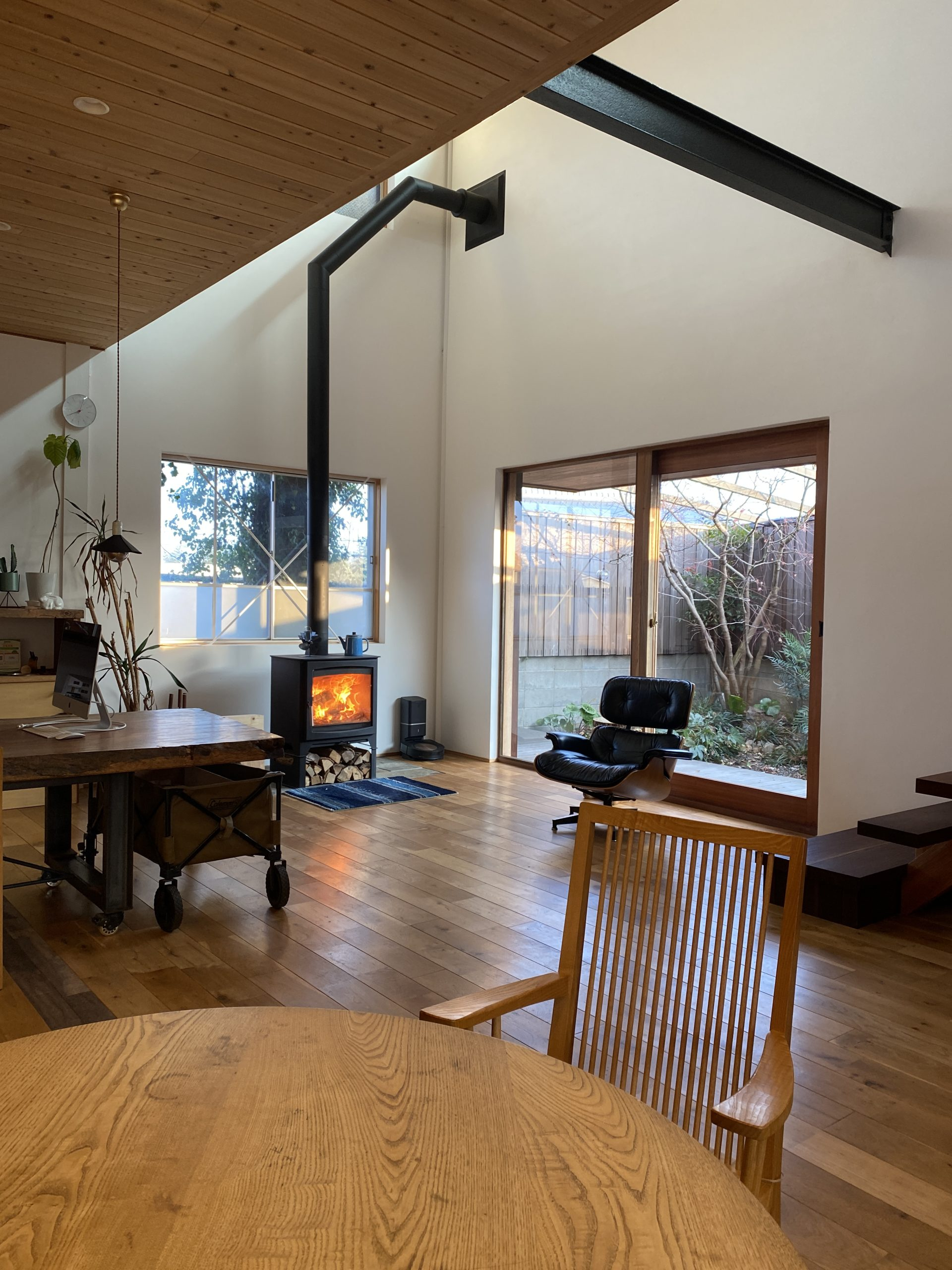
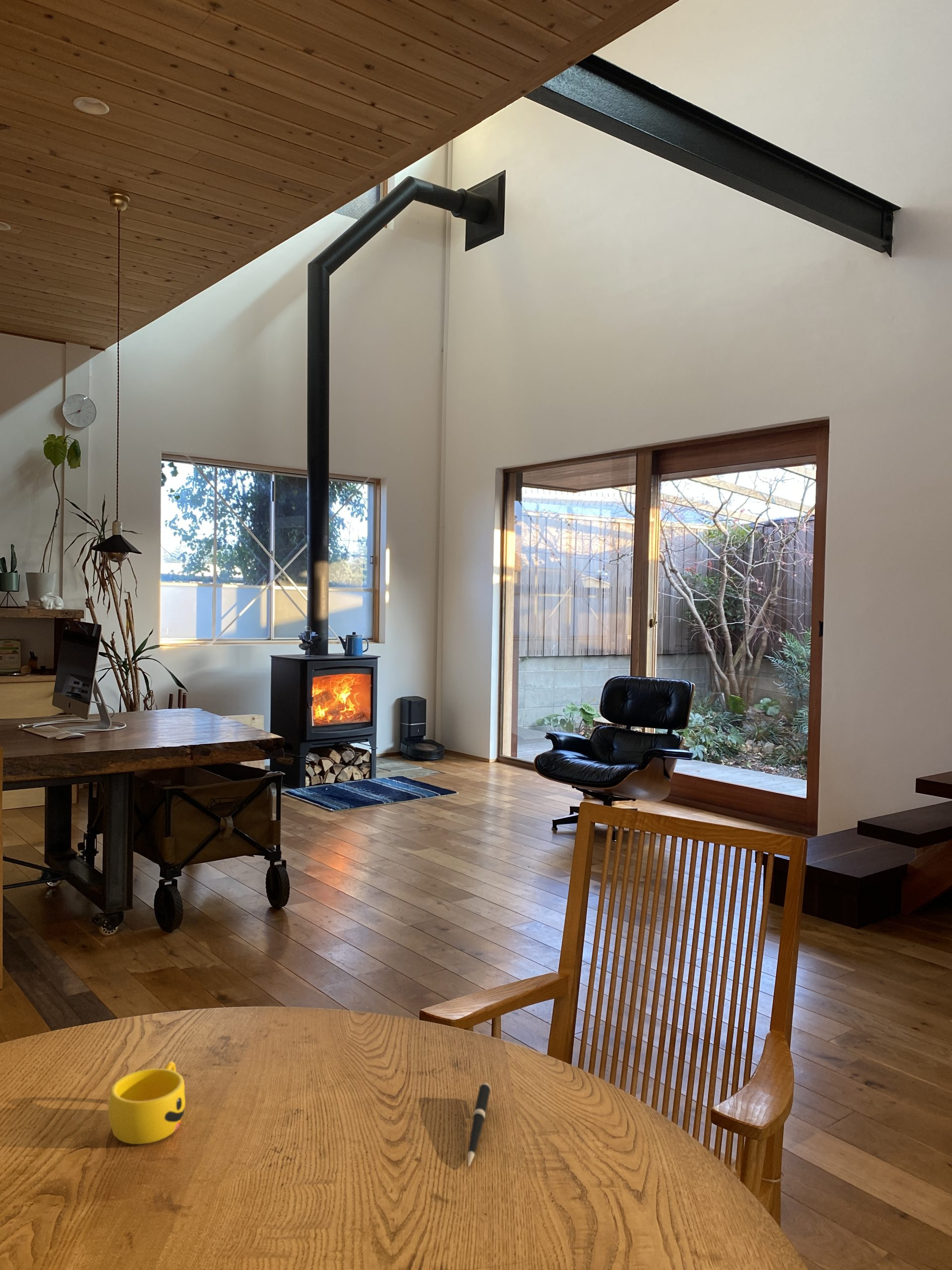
+ pen [467,1082,491,1167]
+ cup [108,1061,186,1145]
